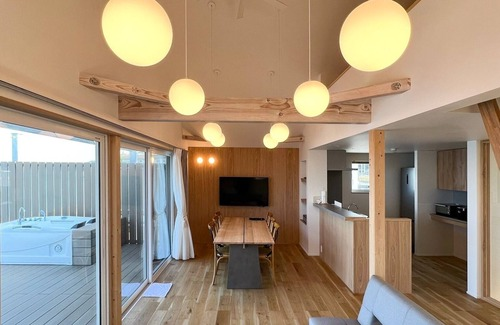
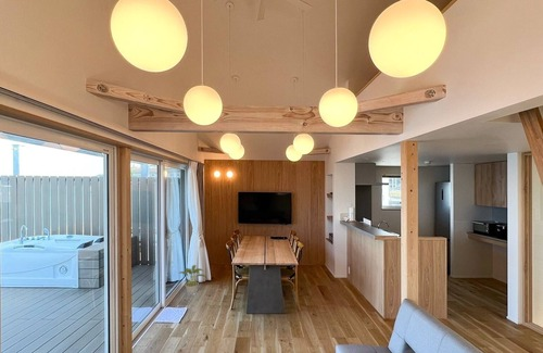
+ potted plant [177,264,207,294]
